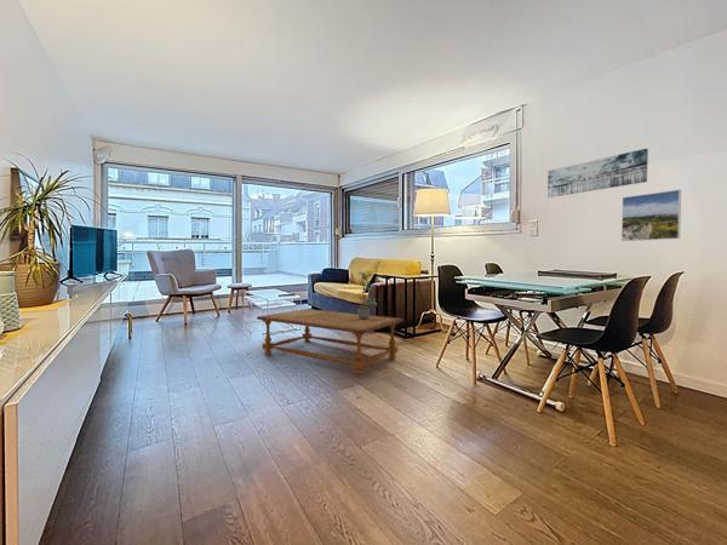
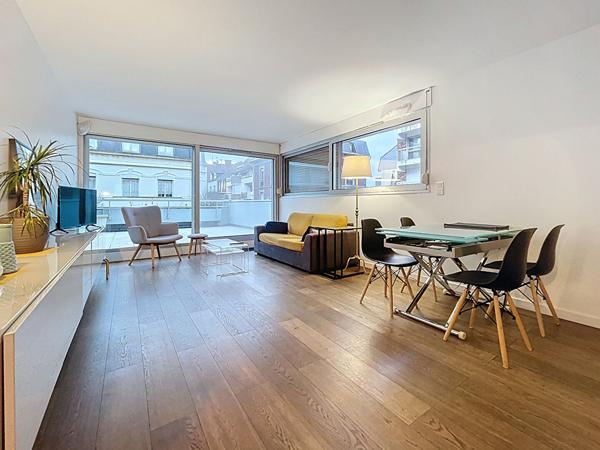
- wall art [546,148,649,199]
- coffee table [256,308,405,375]
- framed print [620,189,682,242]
- potted plant [351,269,378,319]
